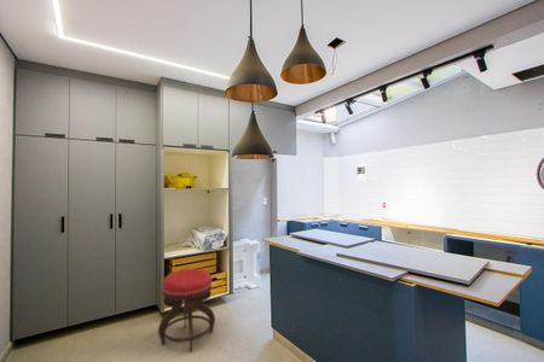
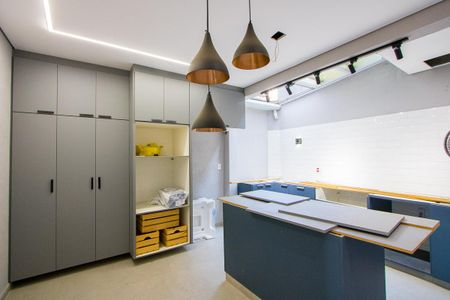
- stool [157,268,216,354]
